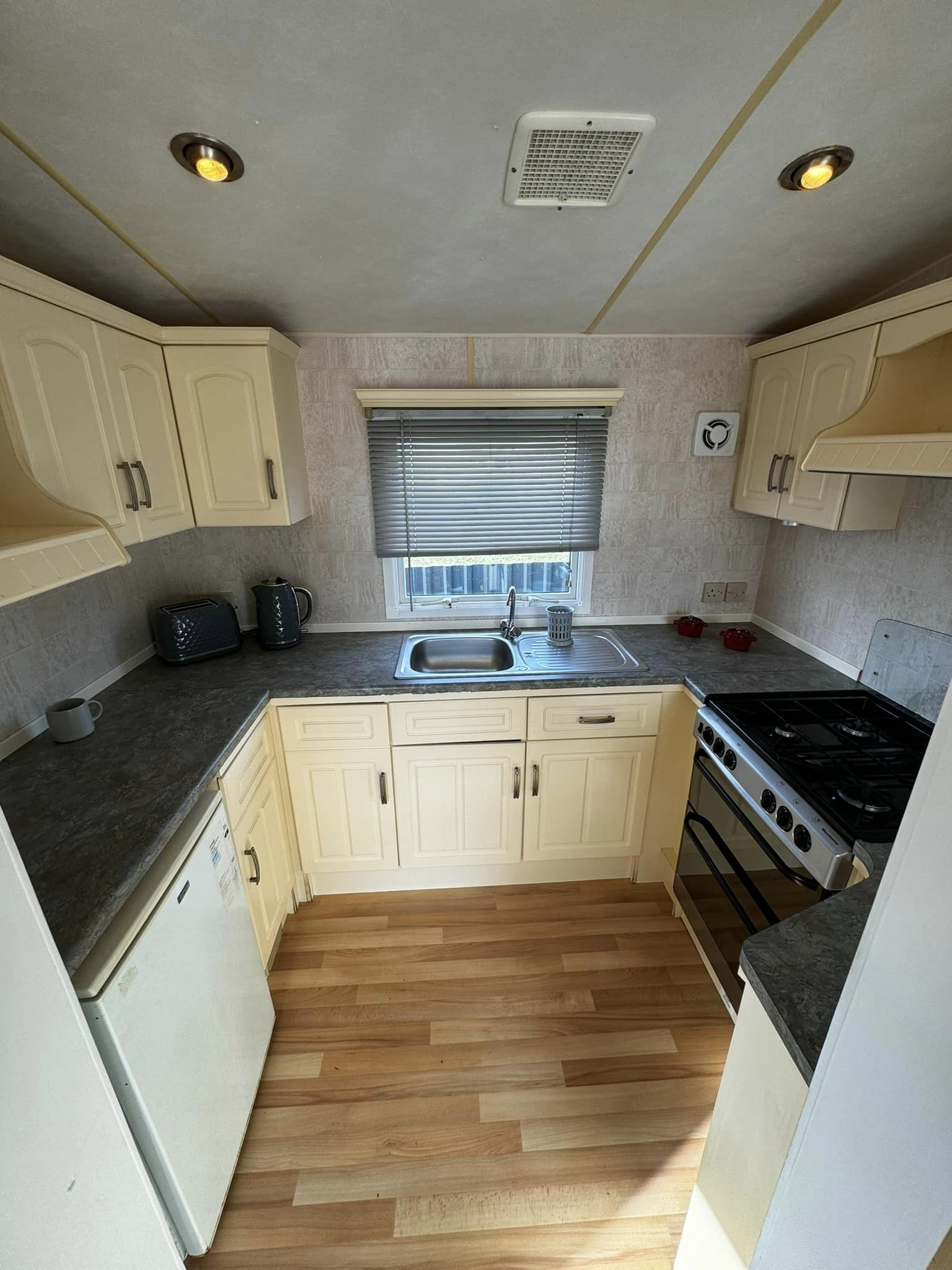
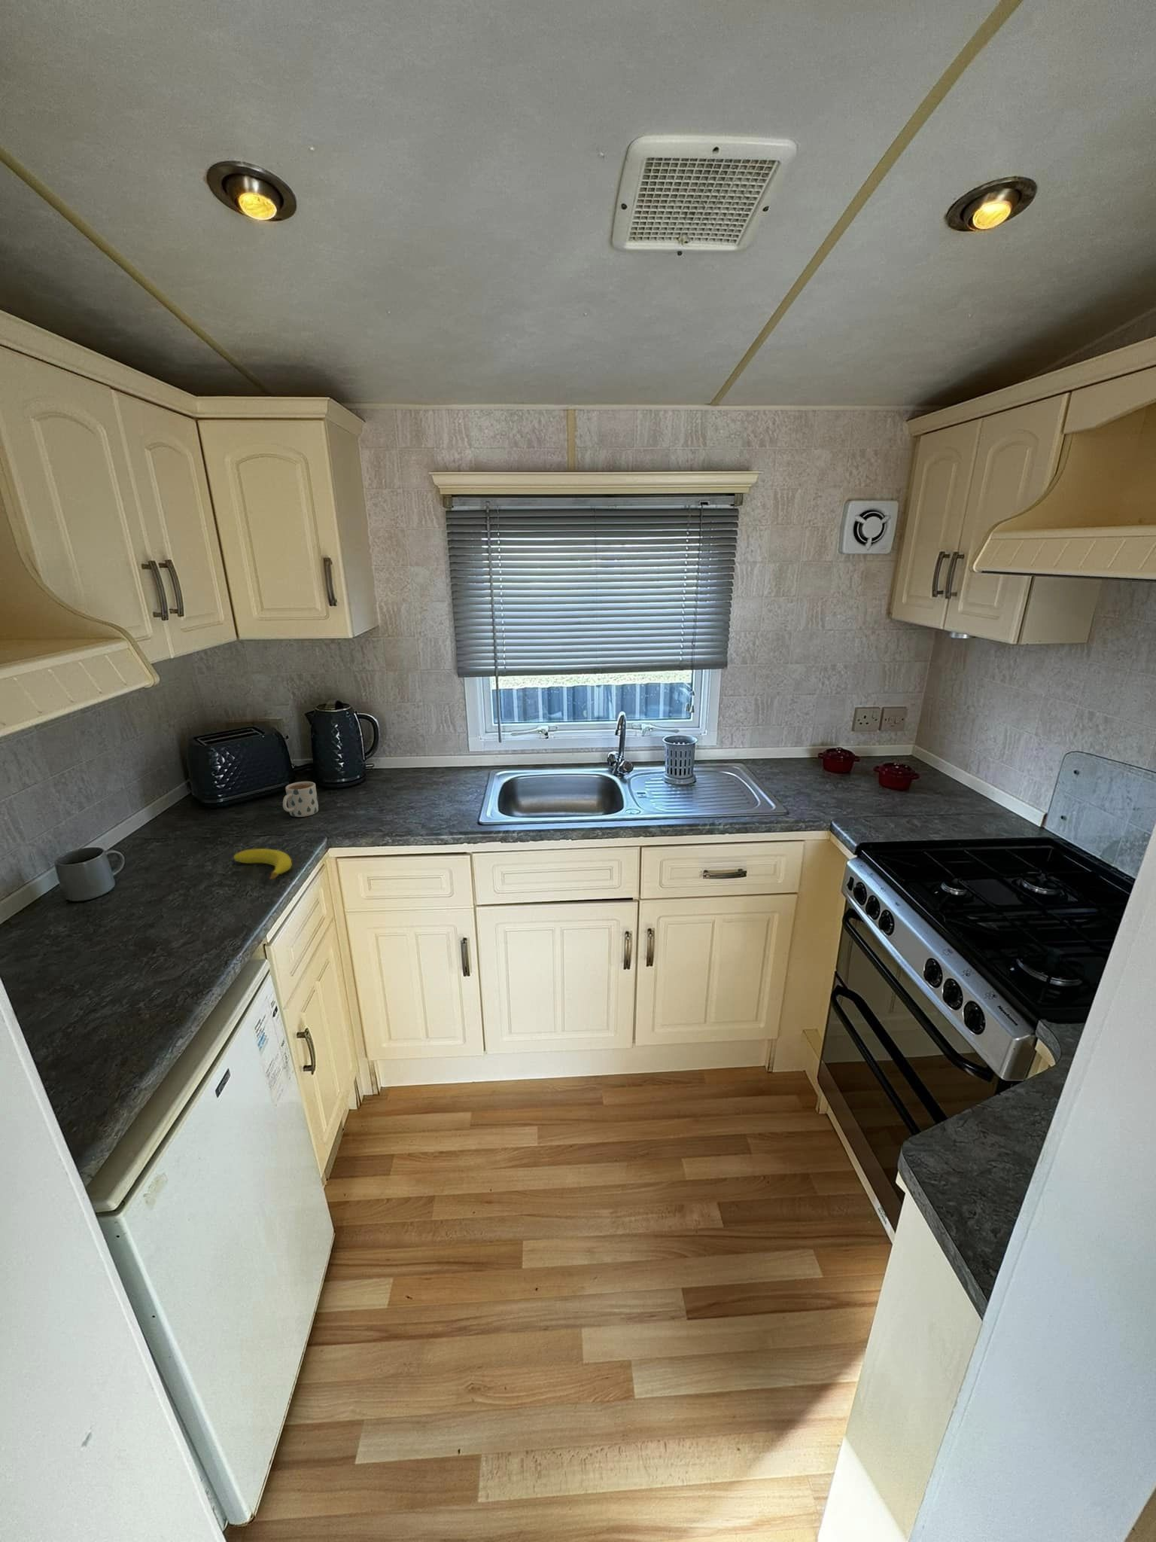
+ mug [282,781,319,817]
+ fruit [233,847,293,880]
